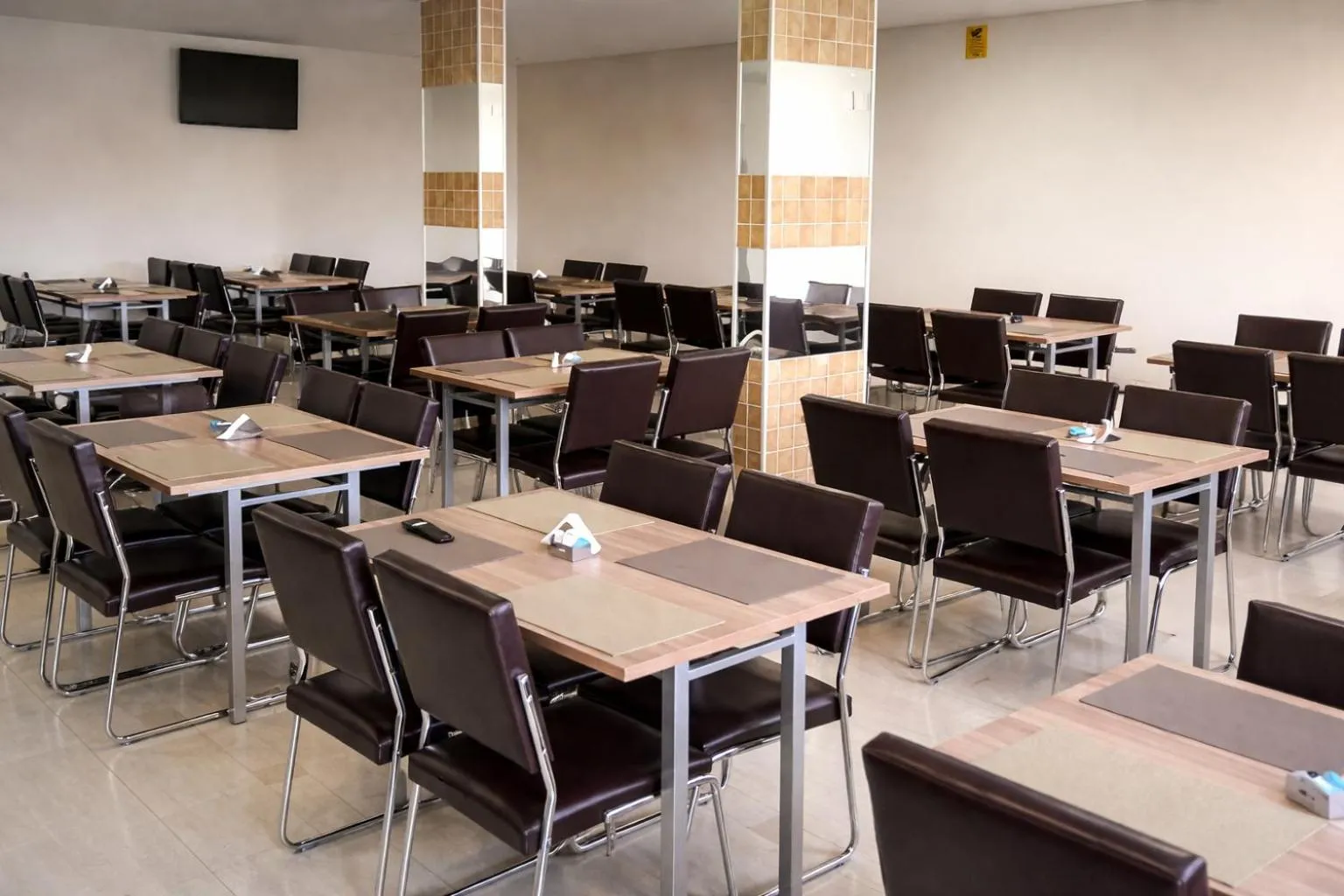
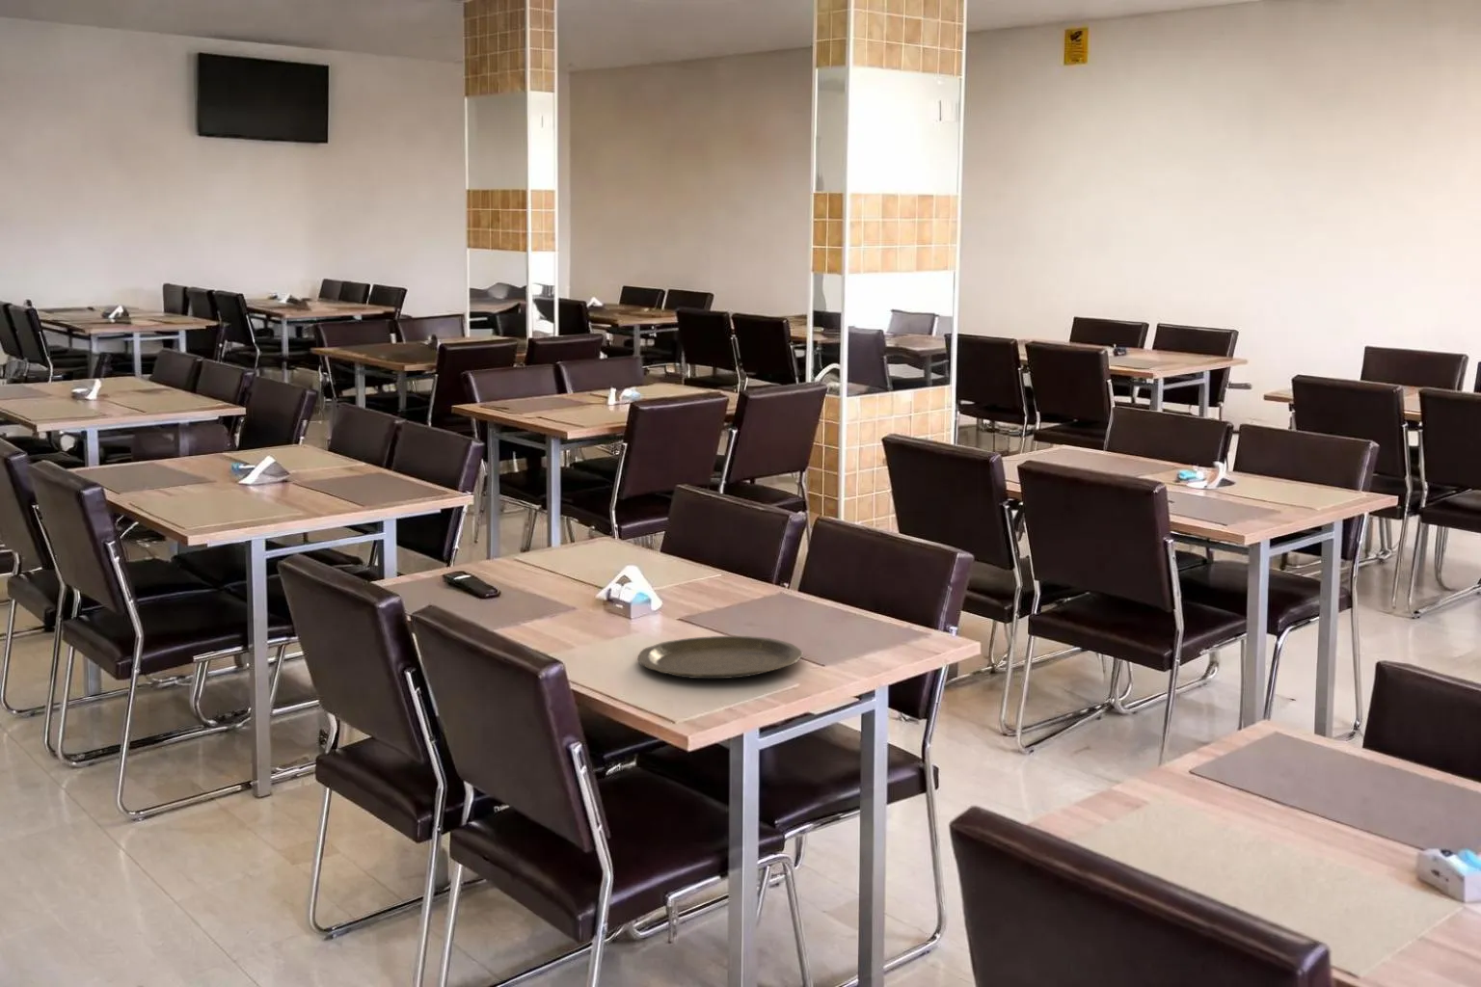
+ plate [636,636,804,680]
